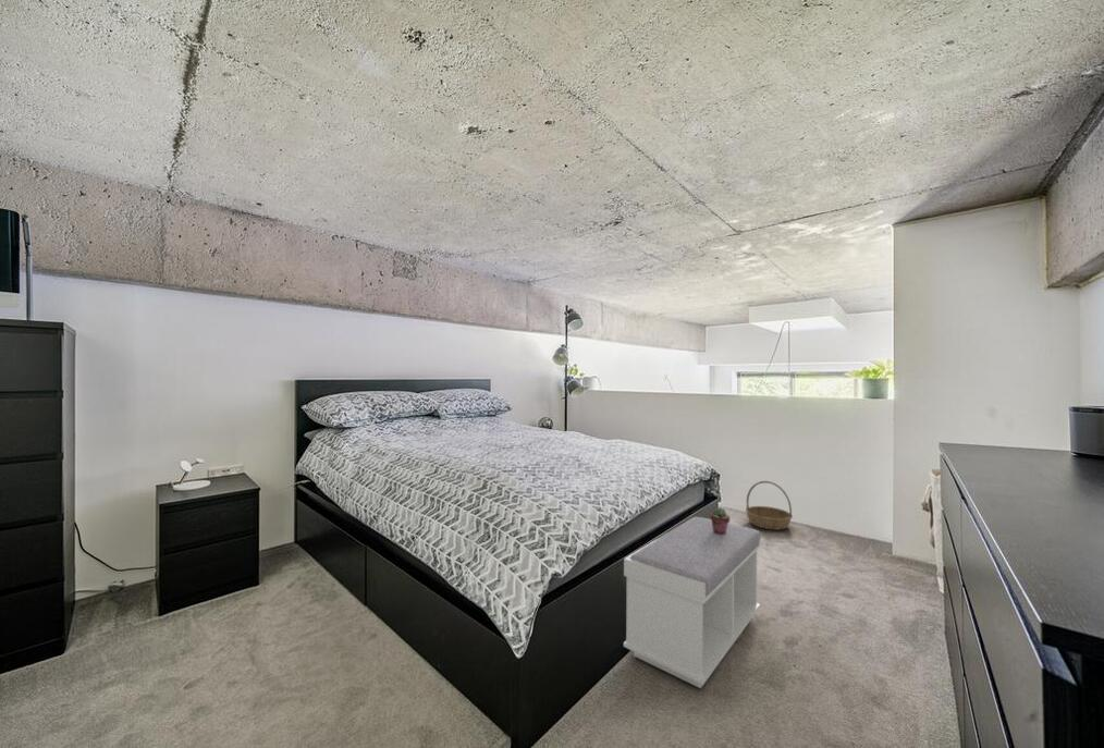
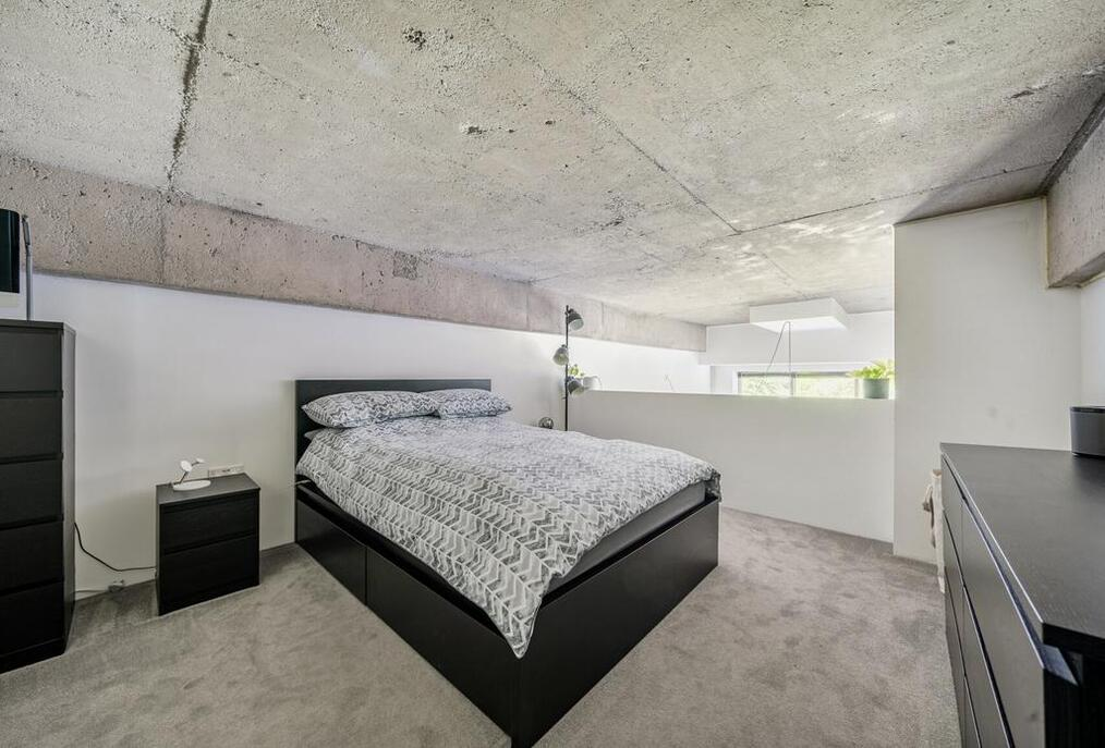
- bench [623,516,762,689]
- potted succulent [709,506,732,535]
- basket [745,480,794,531]
